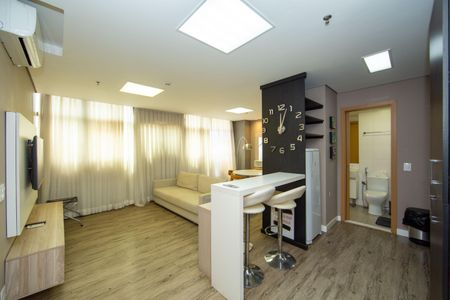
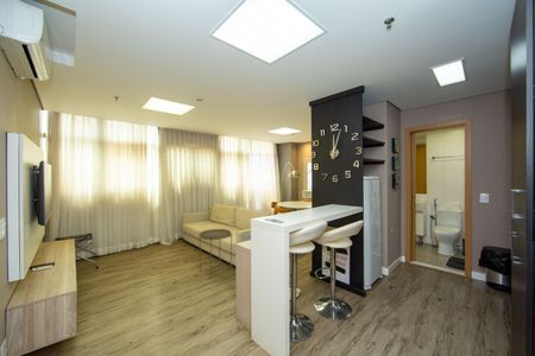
+ side table [199,228,233,279]
